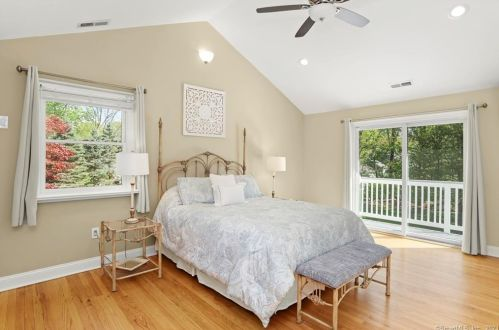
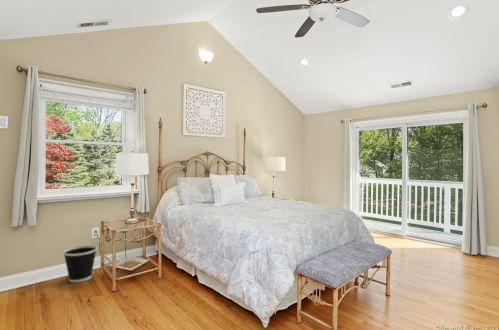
+ wastebasket [62,245,98,283]
